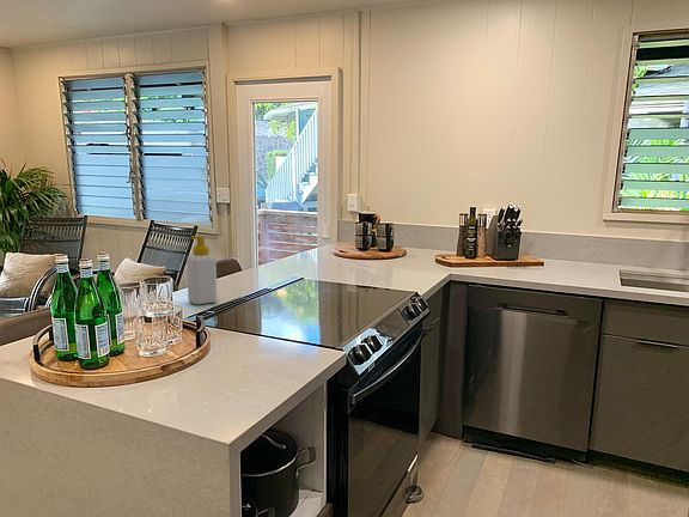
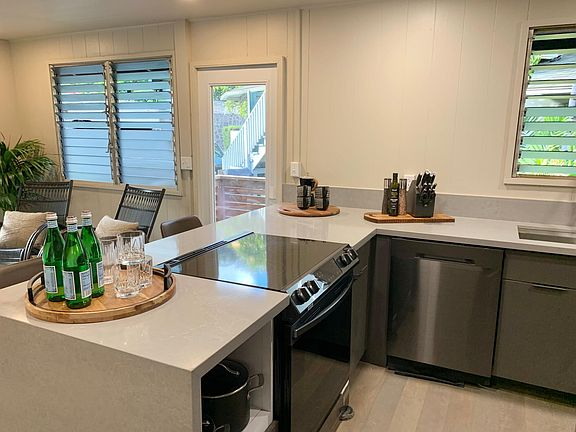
- soap bottle [185,235,218,305]
